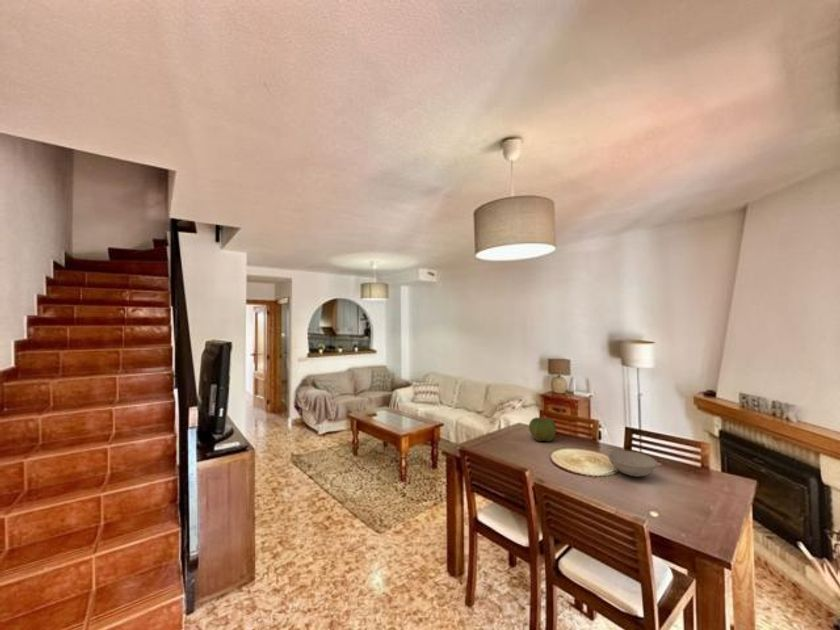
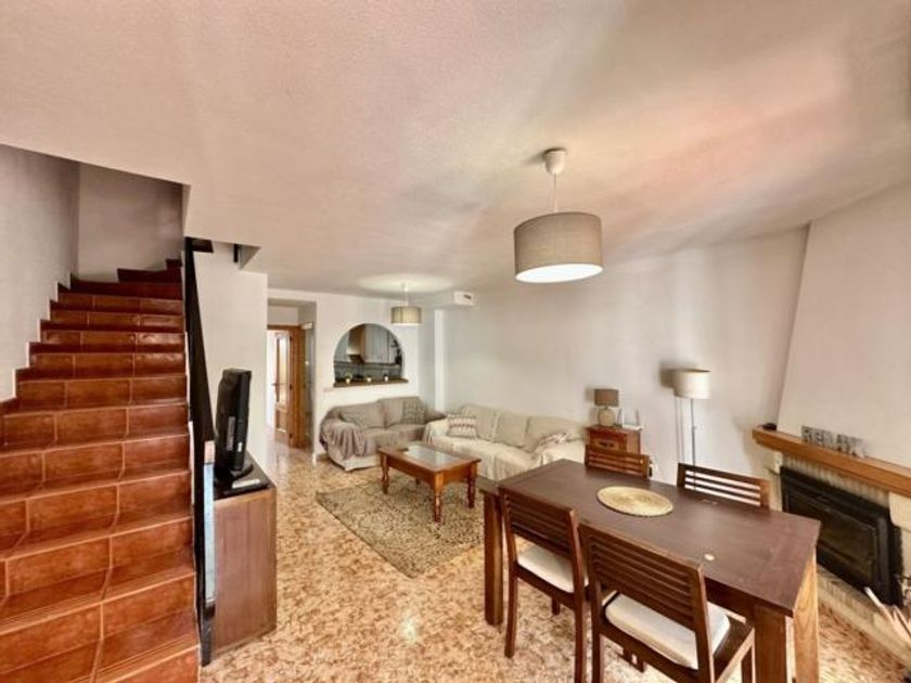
- bowl [607,450,659,478]
- cabbage [528,416,557,442]
